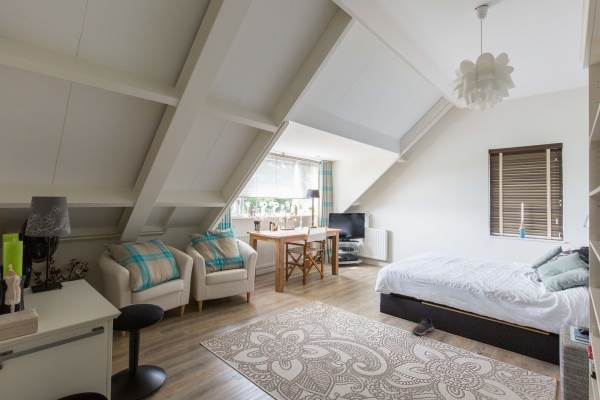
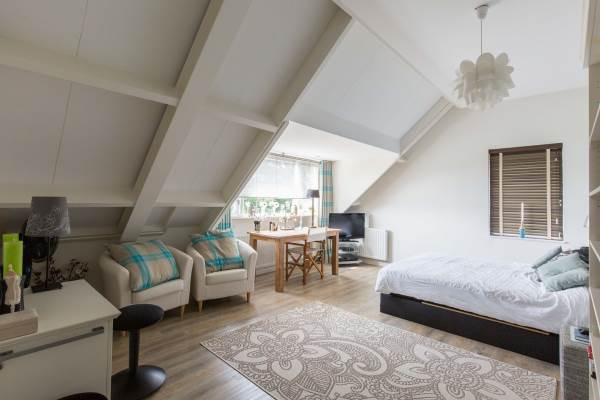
- shoe [411,317,435,337]
